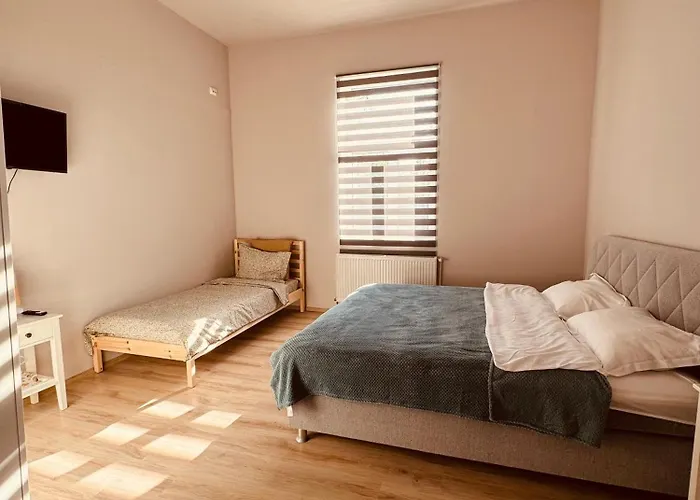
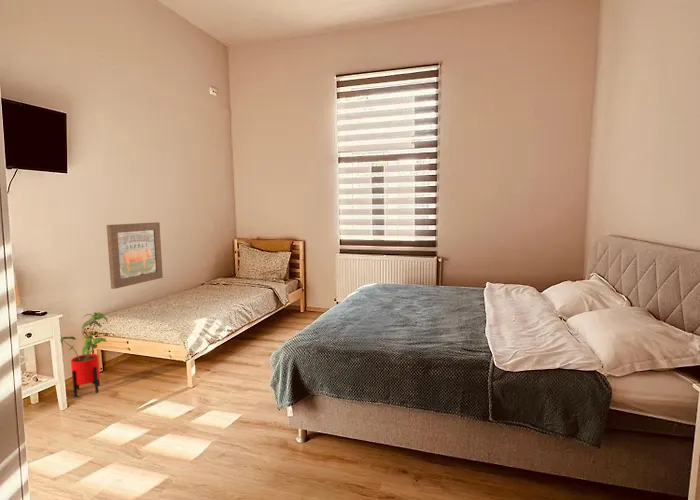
+ wall art [106,221,164,290]
+ house plant [60,312,109,398]
